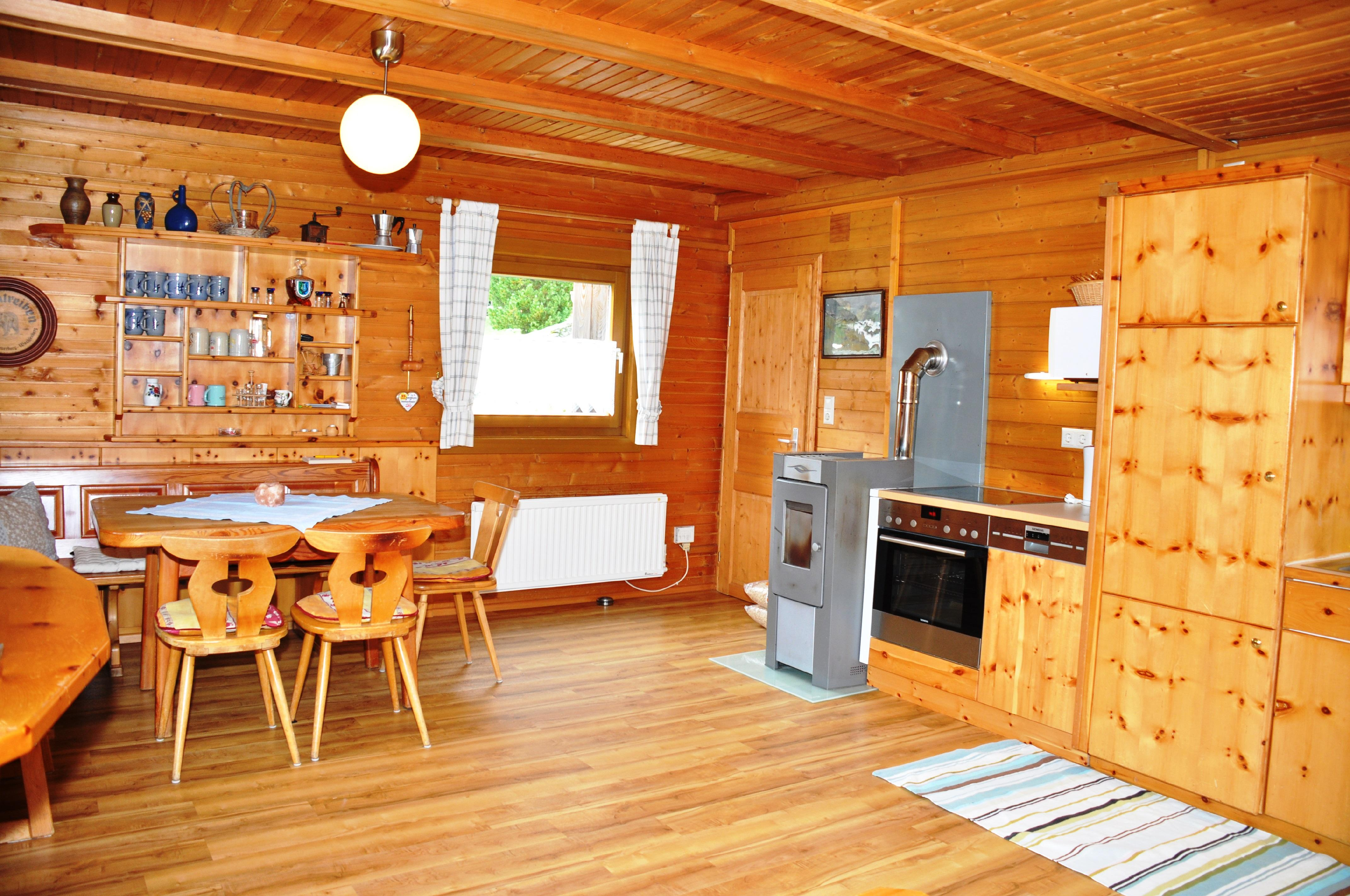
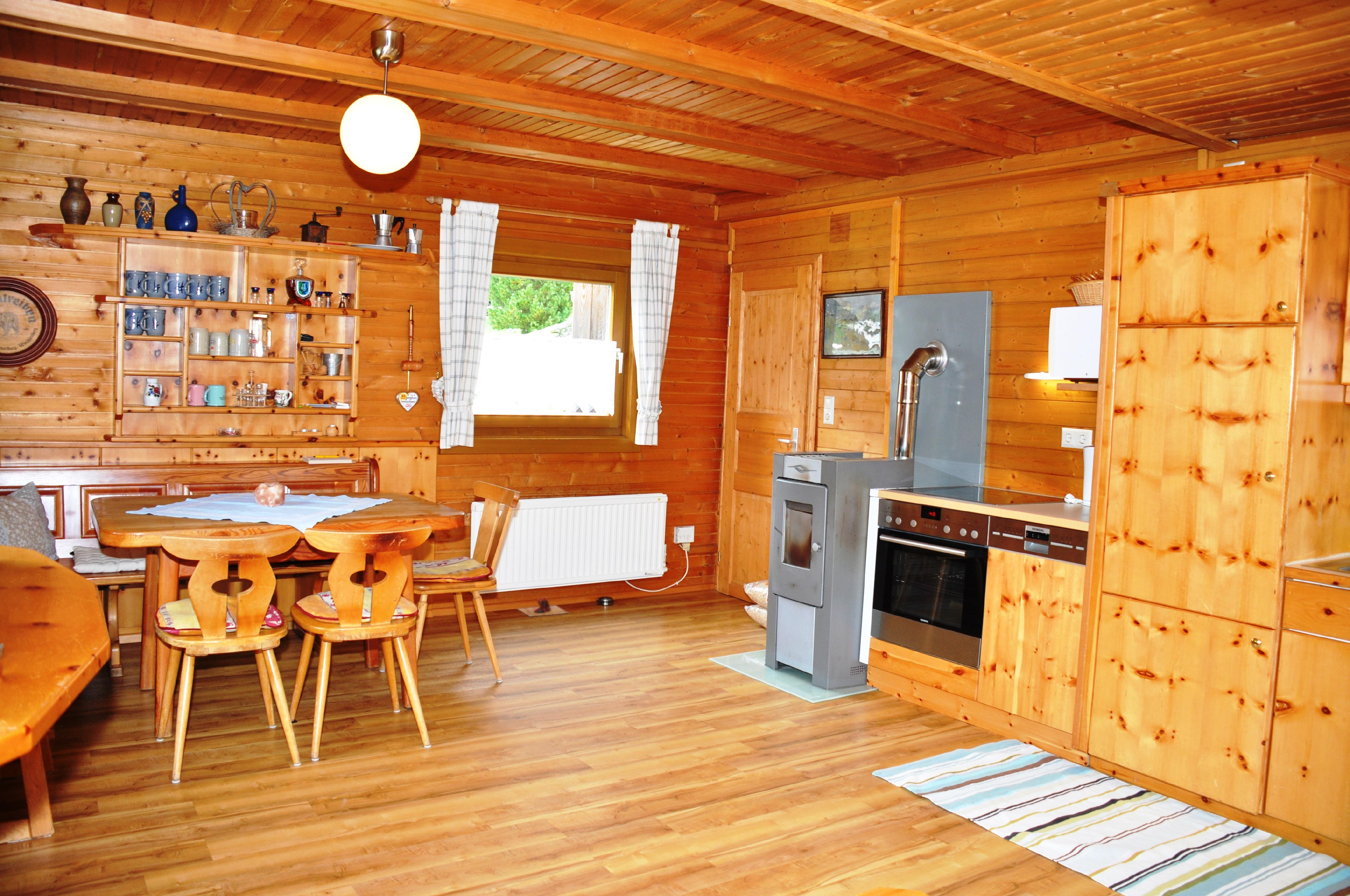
+ slippers [516,597,569,617]
